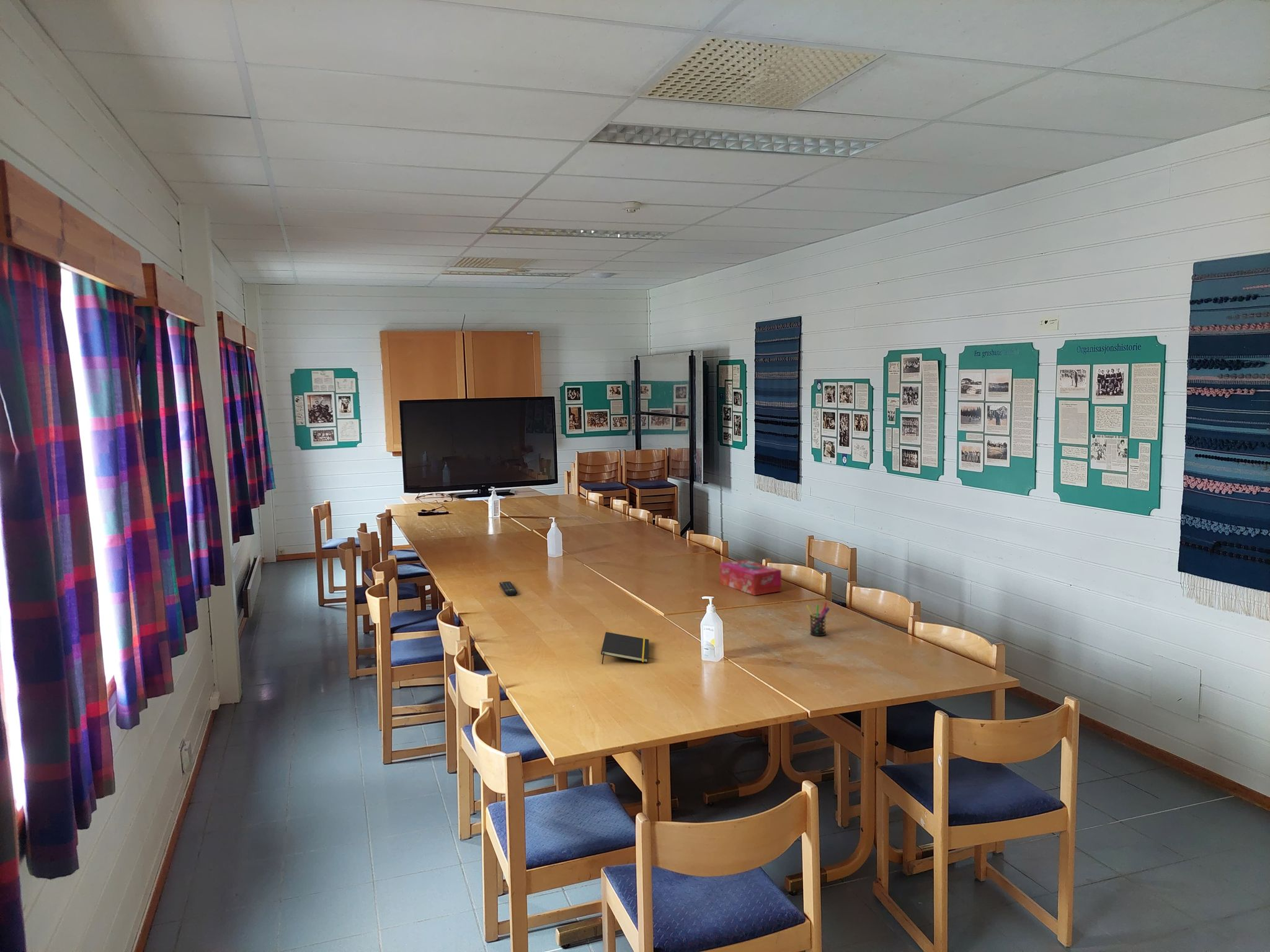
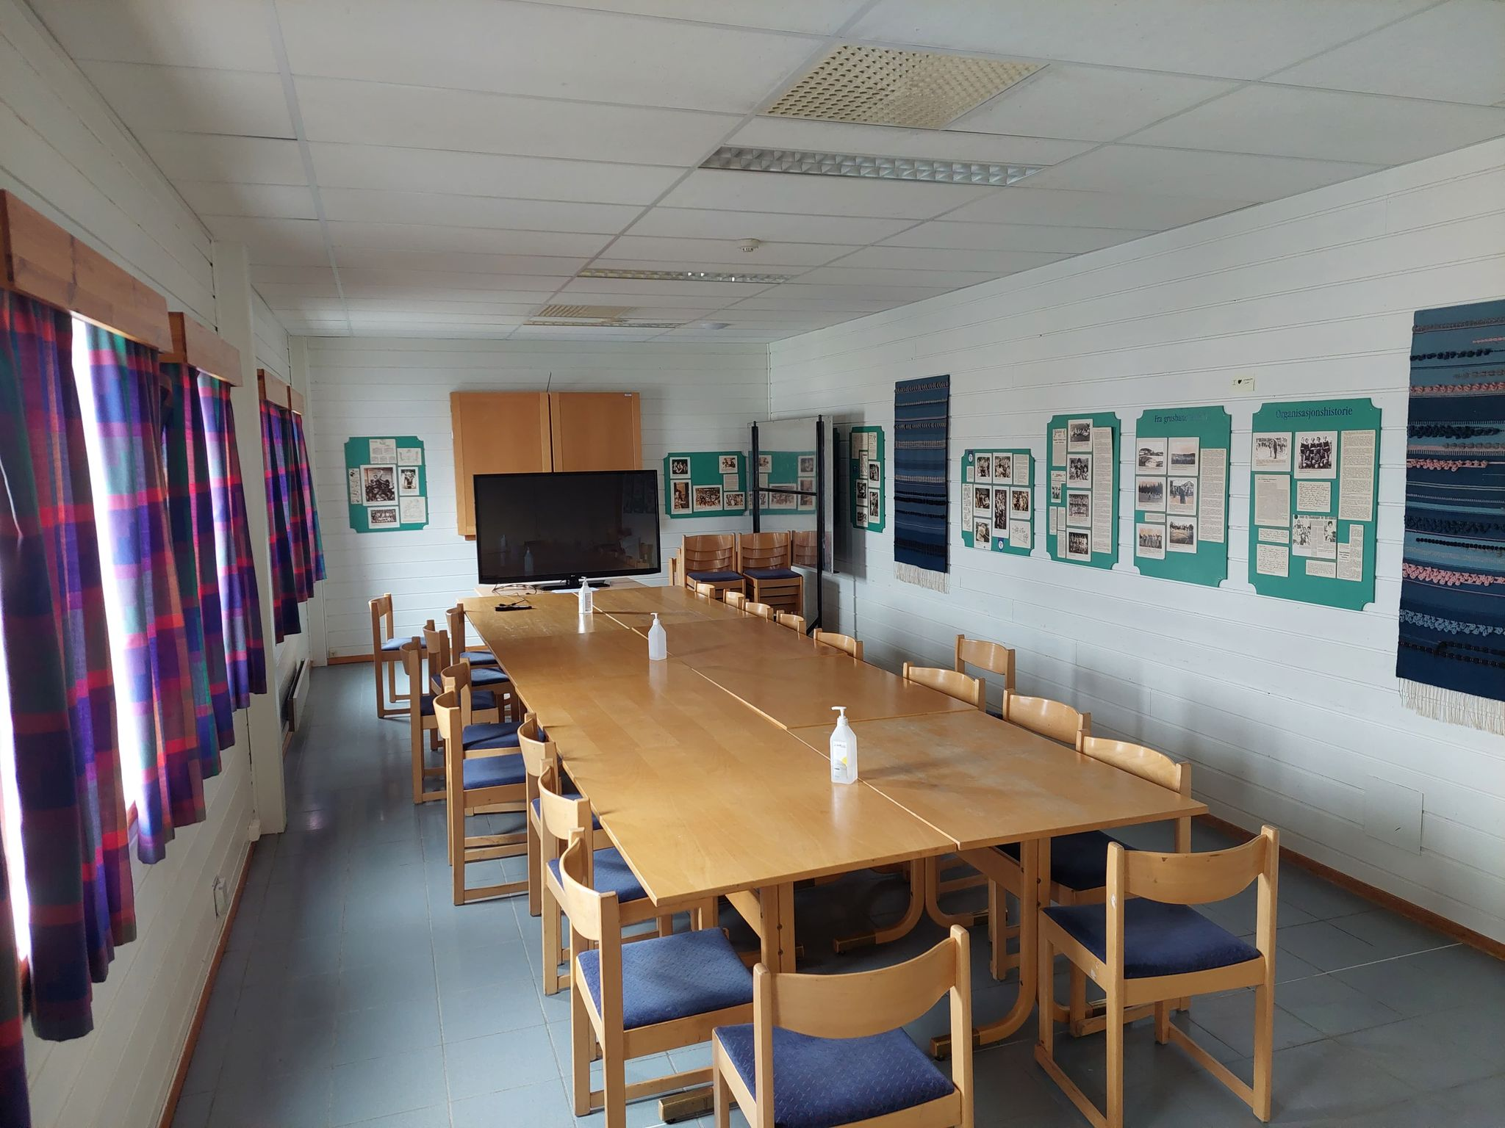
- notepad [600,632,649,664]
- tissue box [719,559,782,596]
- remote control [499,581,518,596]
- pen holder [806,602,830,637]
